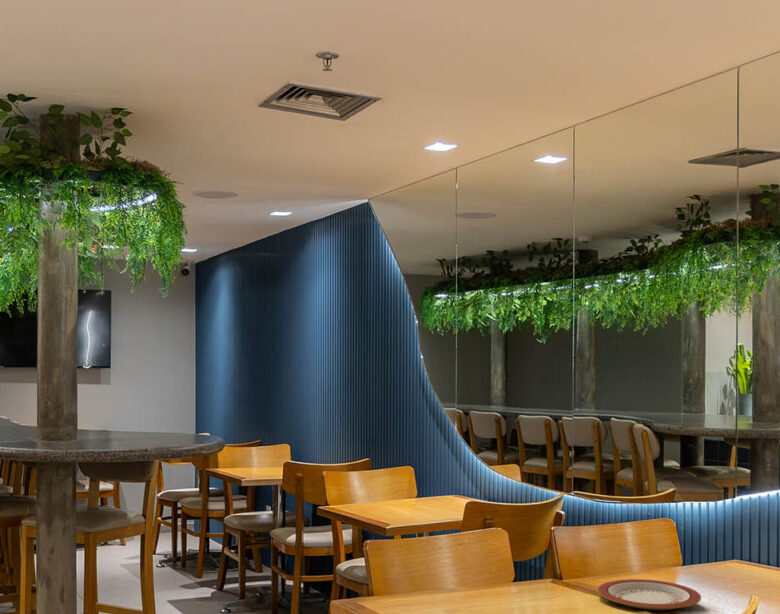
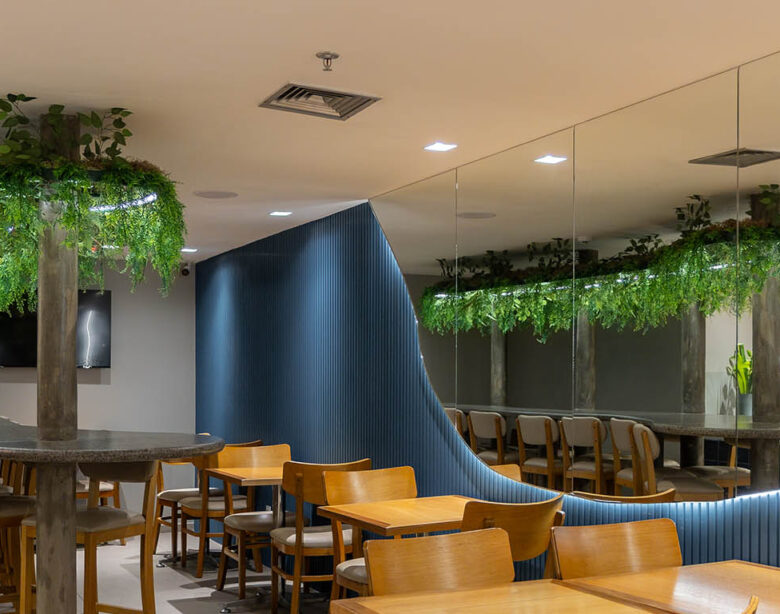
- plate [596,578,702,611]
